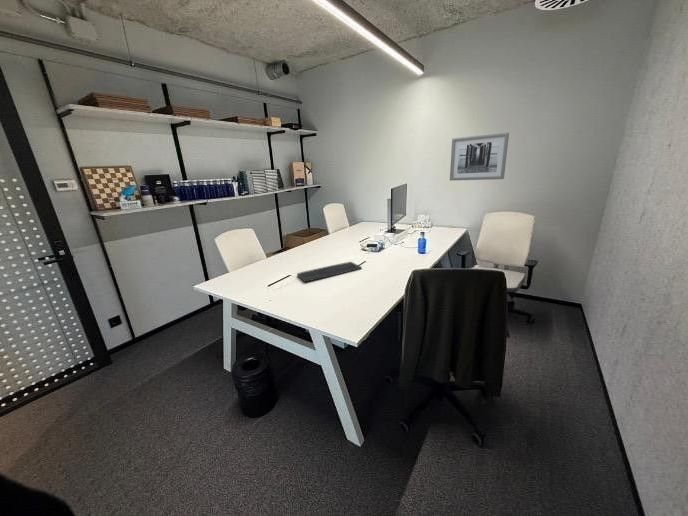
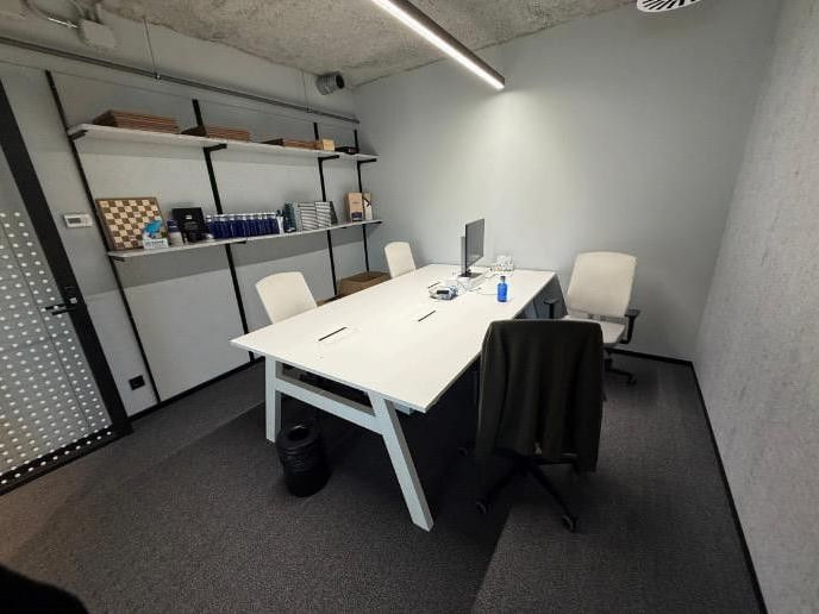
- wall art [449,132,510,182]
- keyboard [296,261,363,283]
